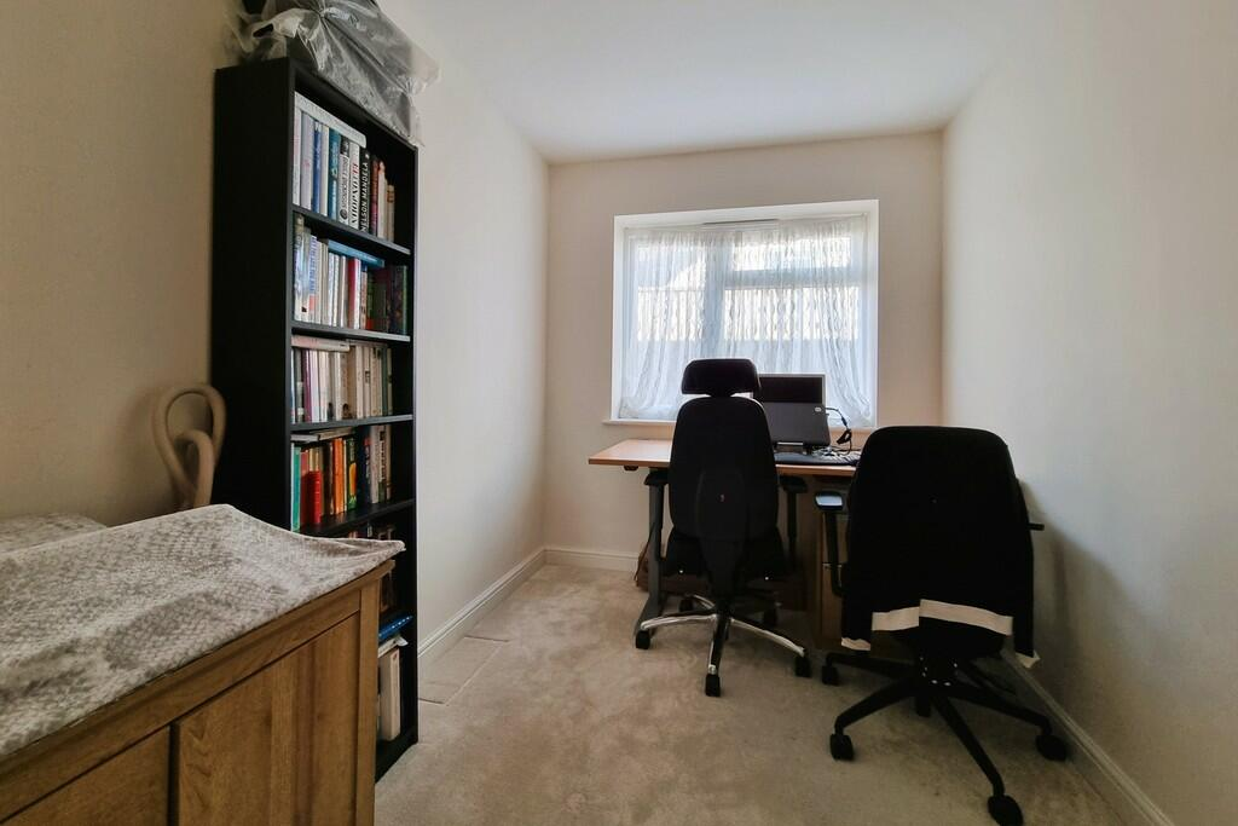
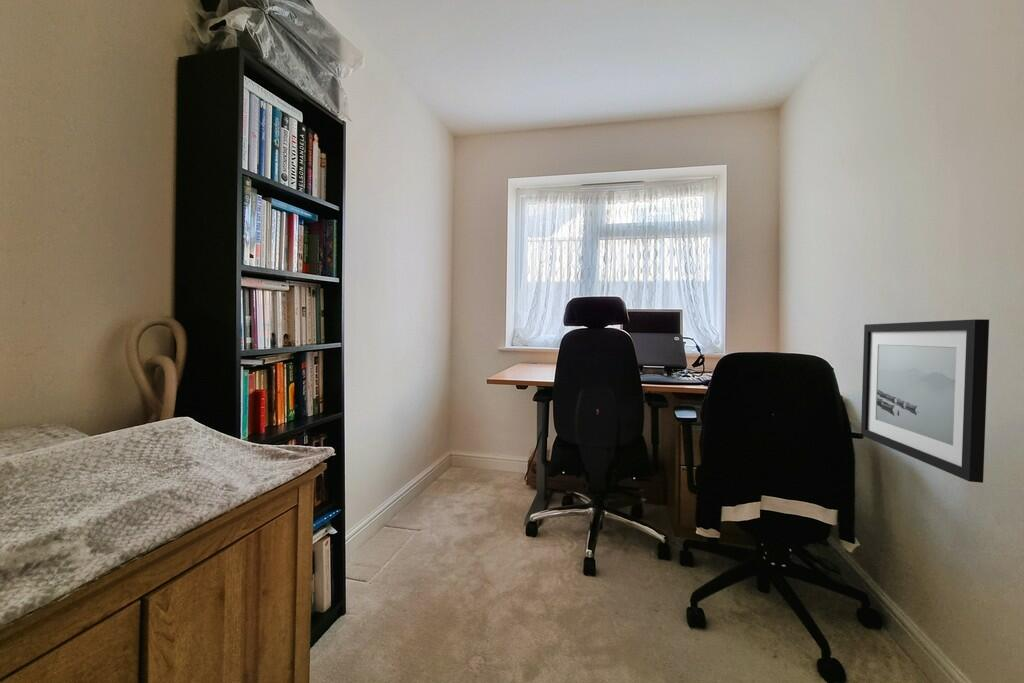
+ wall art [860,318,990,484]
